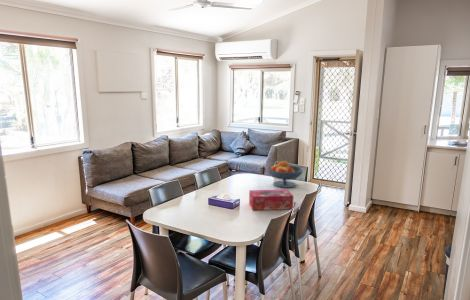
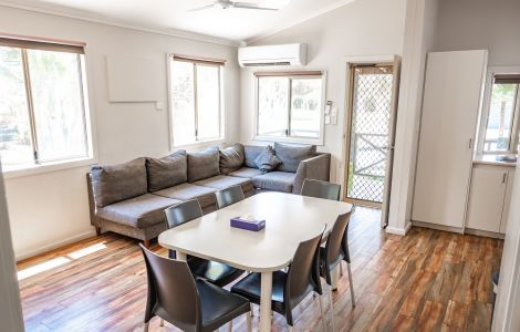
- tissue box [248,188,294,211]
- fruit bowl [266,160,304,189]
